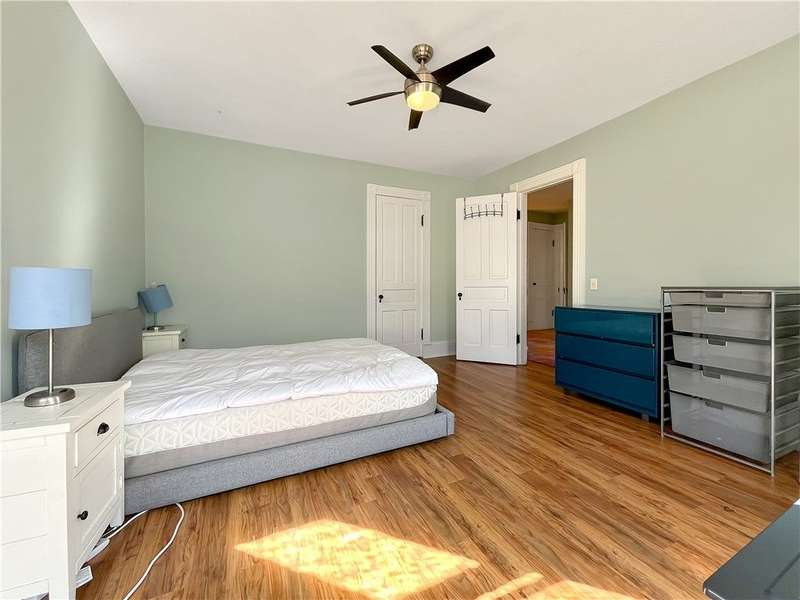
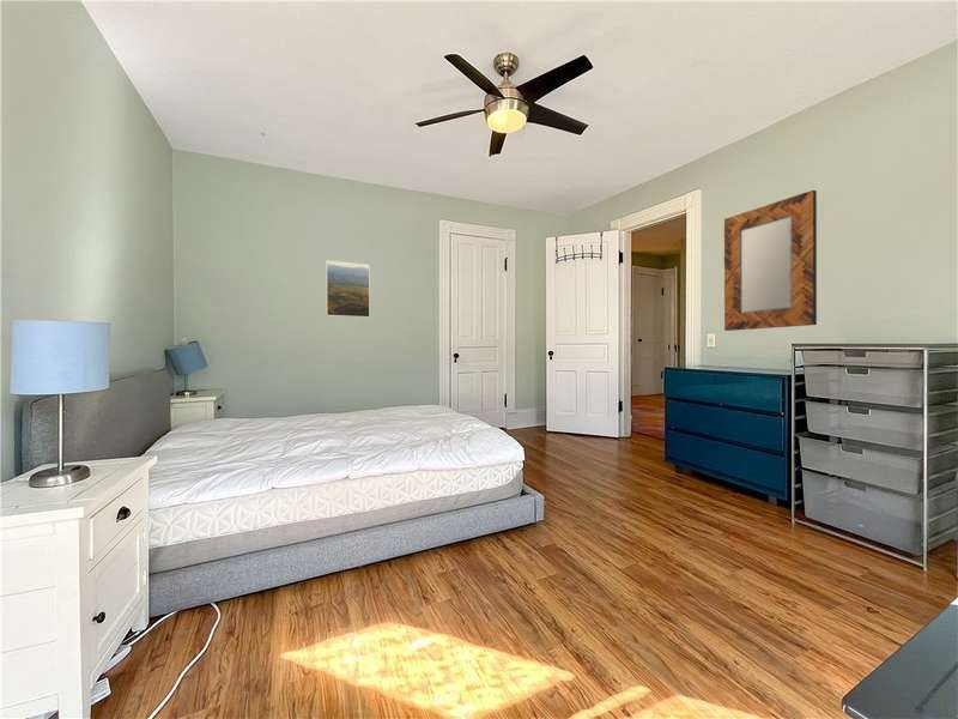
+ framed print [326,260,371,319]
+ home mirror [723,189,818,332]
